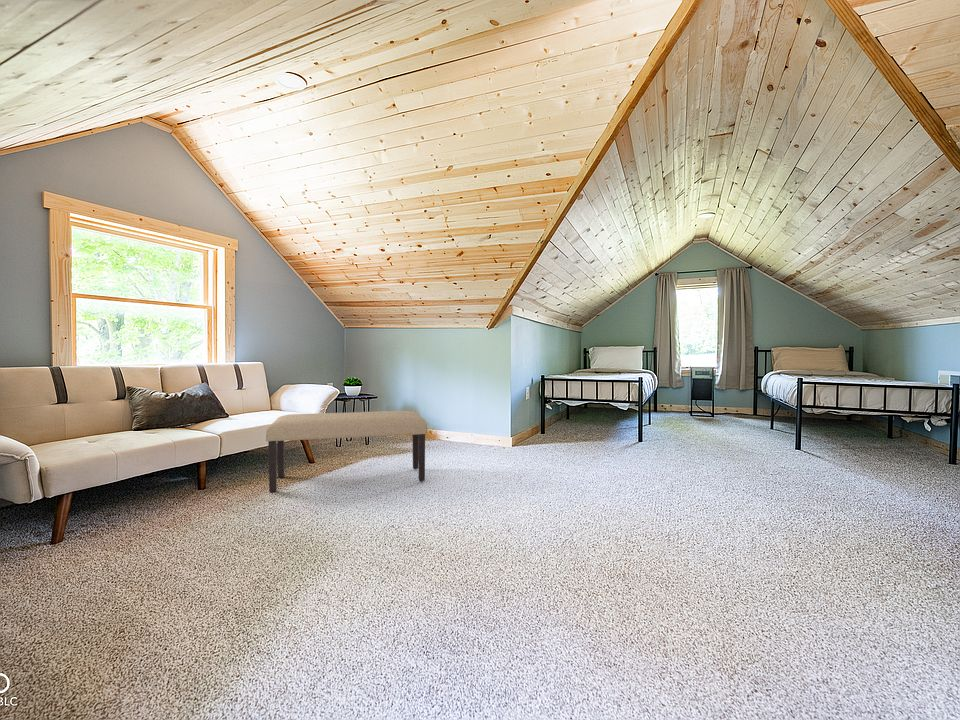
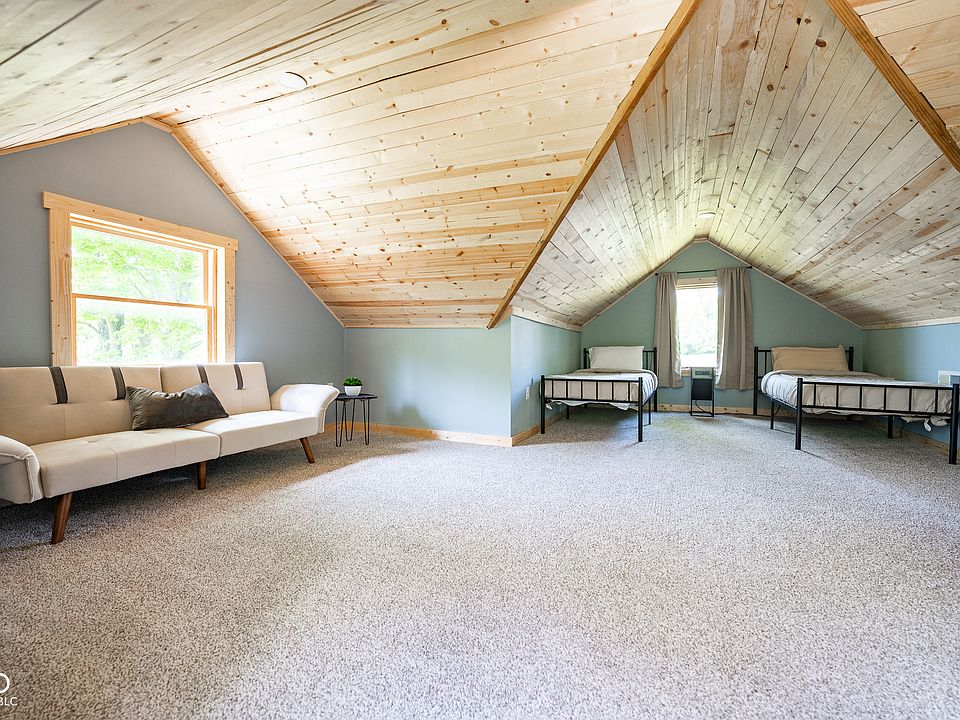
- bench [265,410,428,493]
